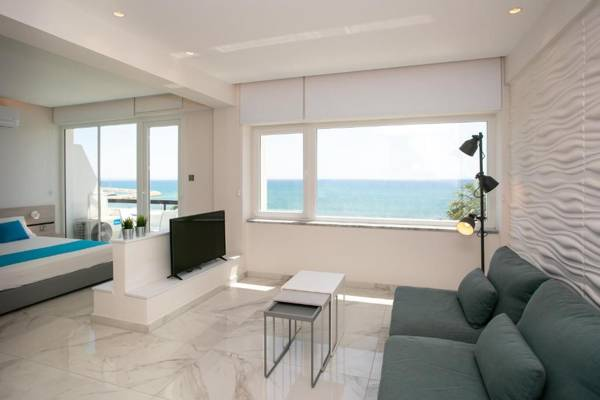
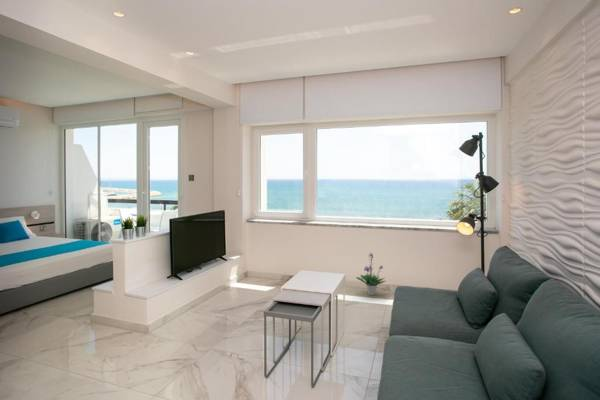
+ potted plant [355,252,386,296]
